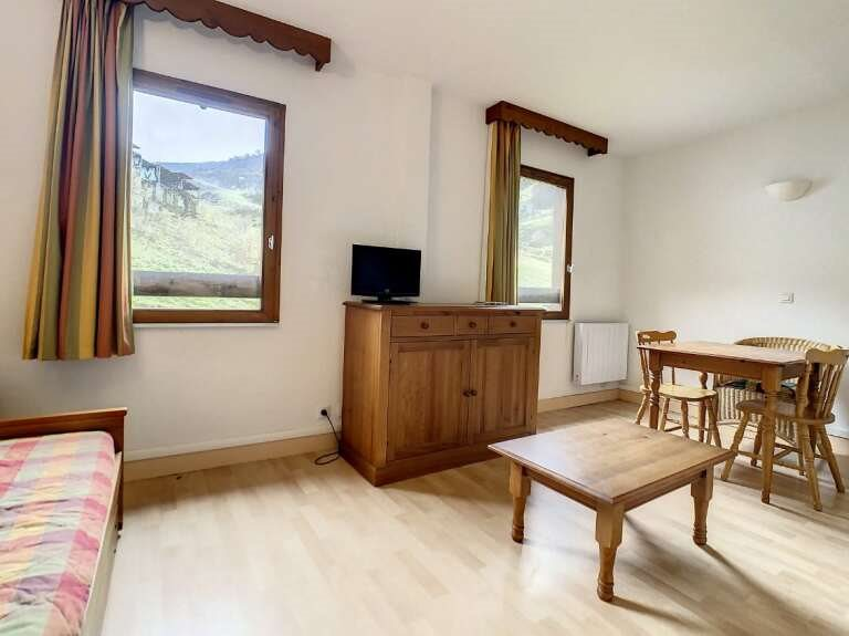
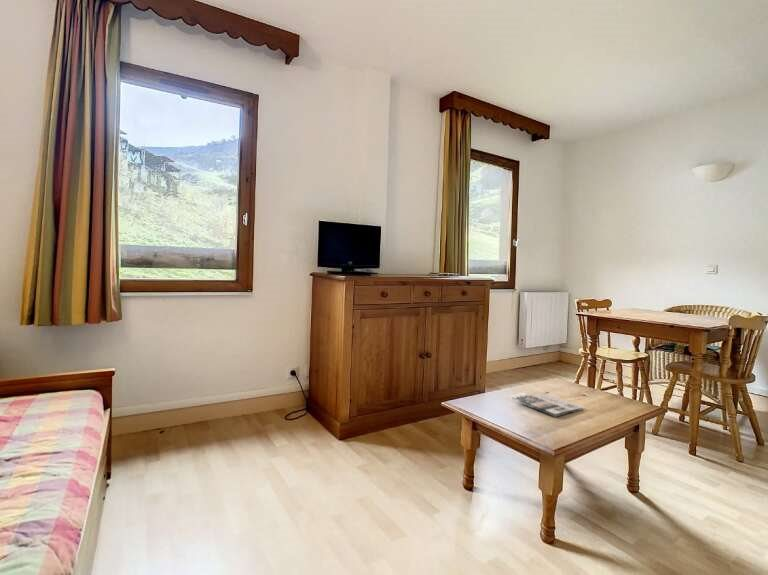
+ magazine [510,392,585,417]
